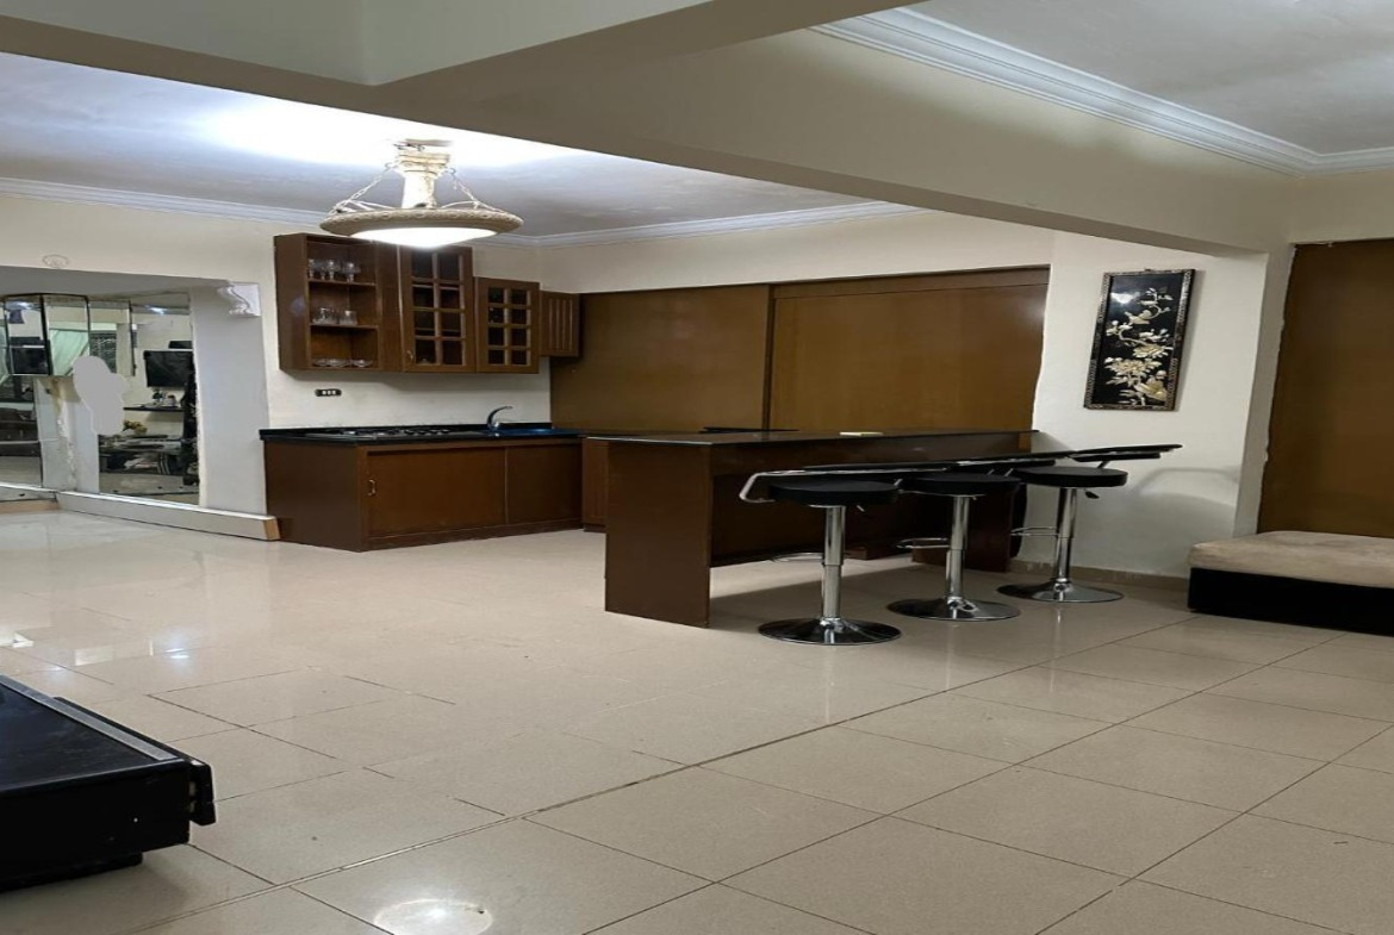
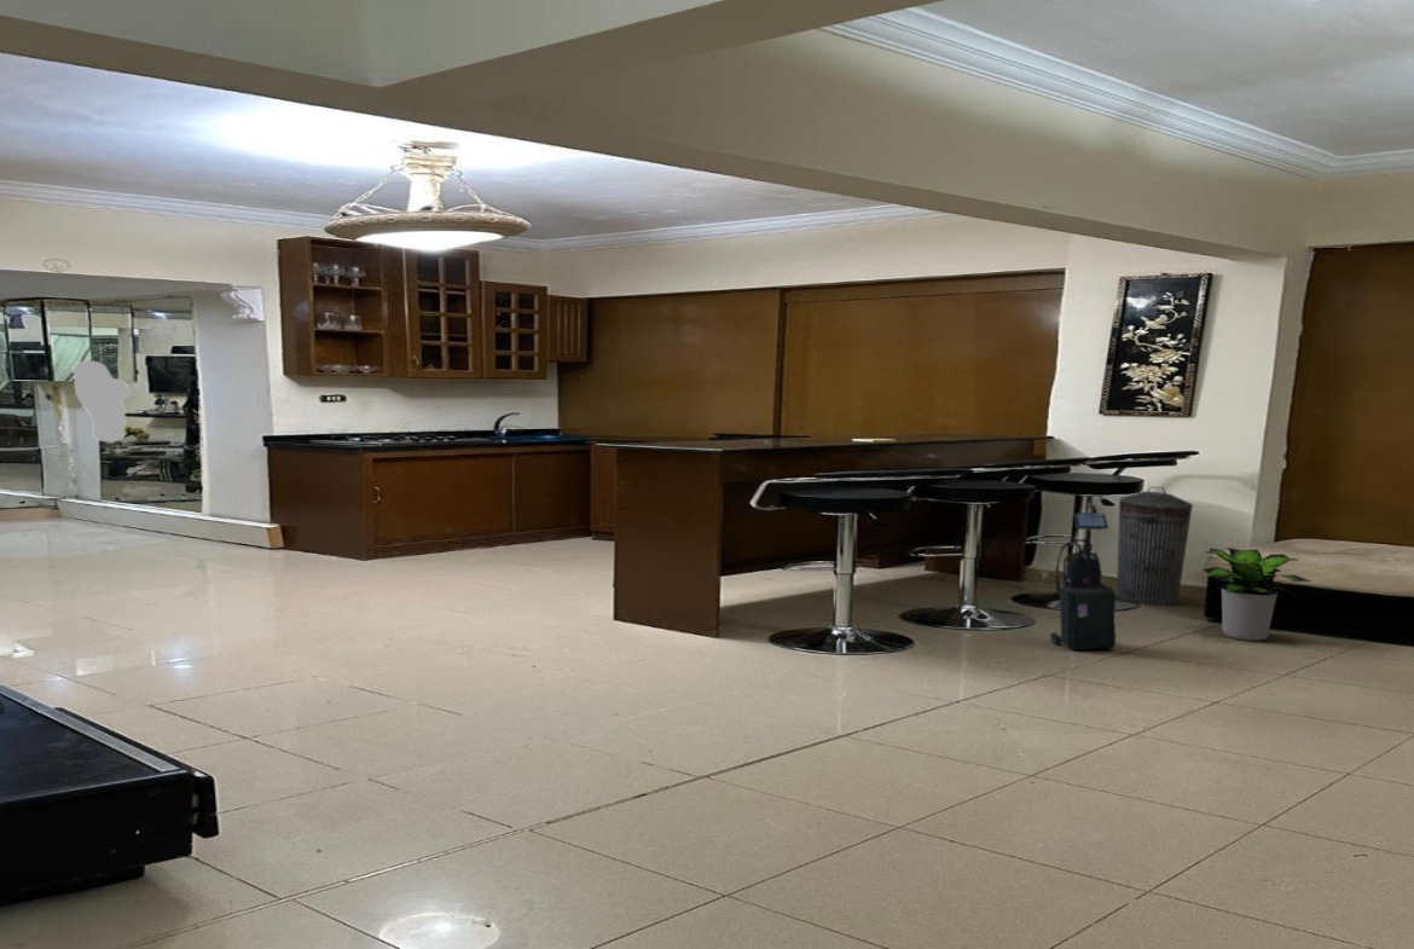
+ vacuum cleaner [1049,503,1117,652]
+ potted plant [1201,546,1311,642]
+ trash can [1115,485,1194,607]
